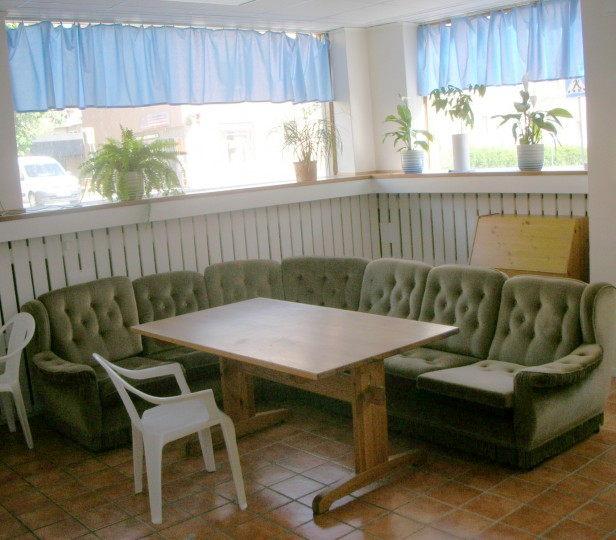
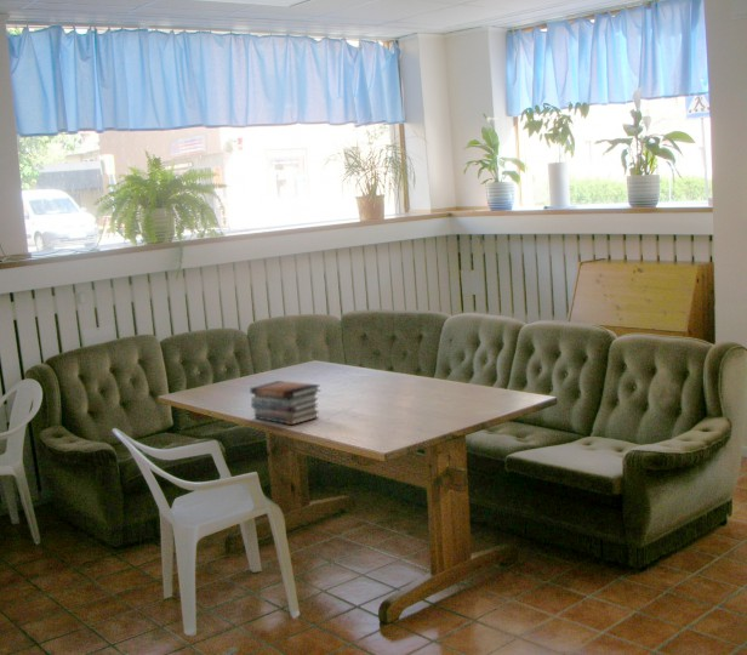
+ book stack [249,380,321,426]
